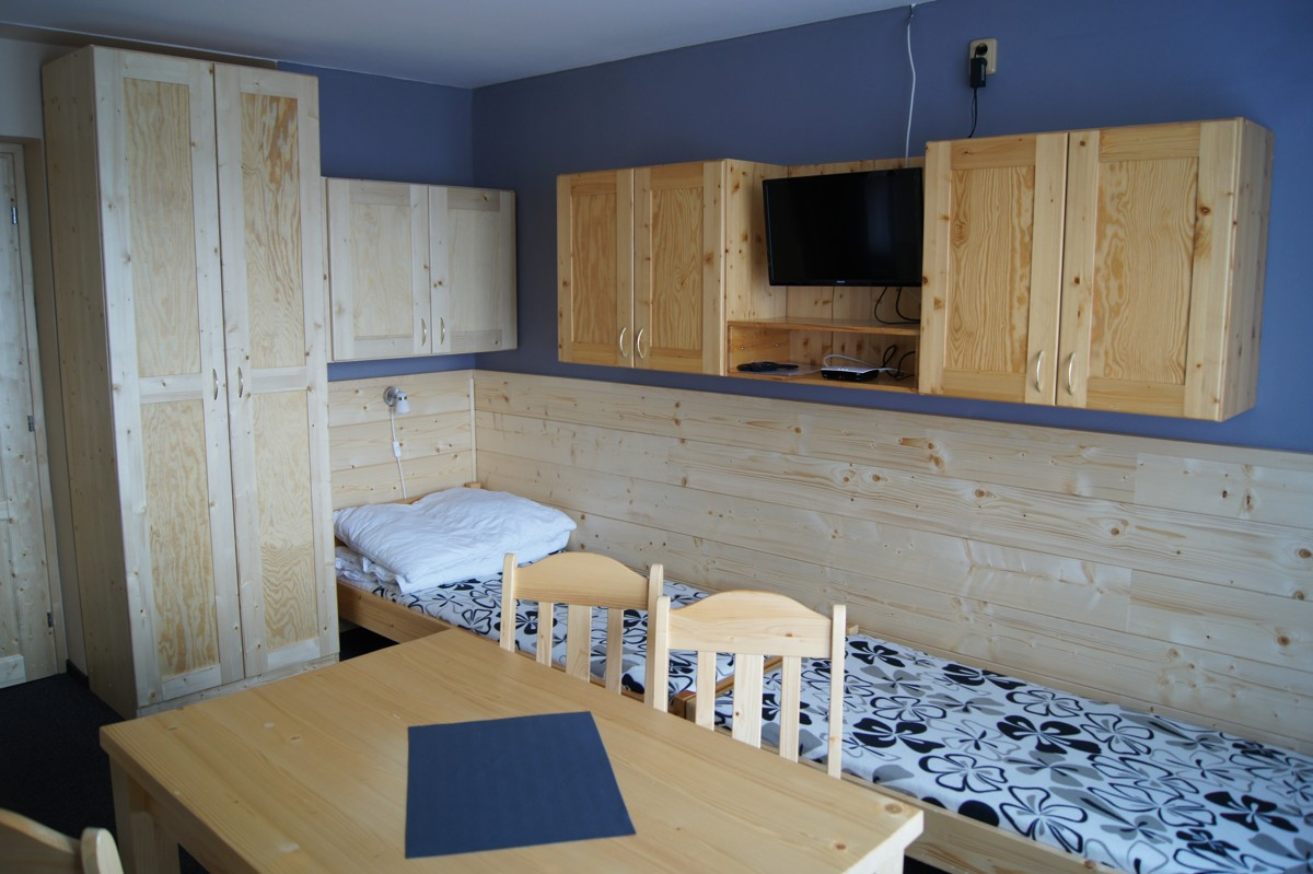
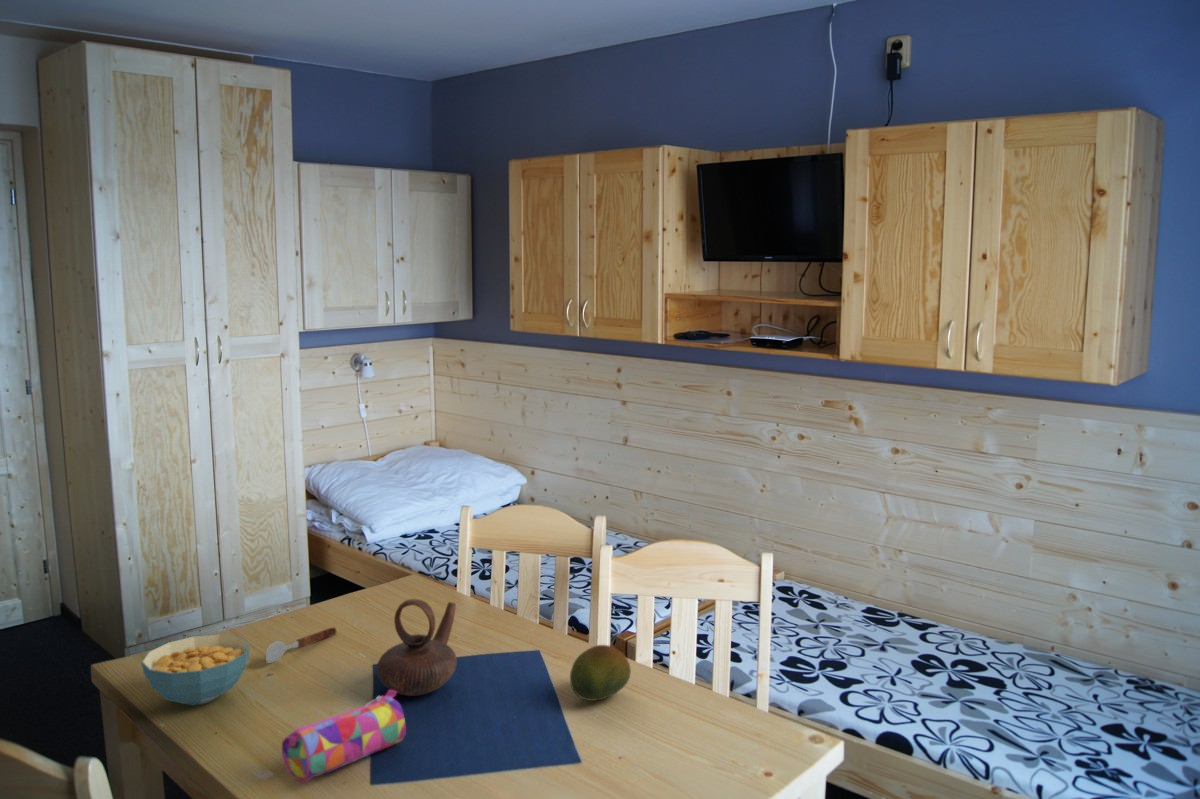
+ cereal bowl [140,633,251,706]
+ pencil case [281,689,407,784]
+ fruit [569,644,632,702]
+ soupspoon [264,626,337,664]
+ teapot [376,598,458,697]
